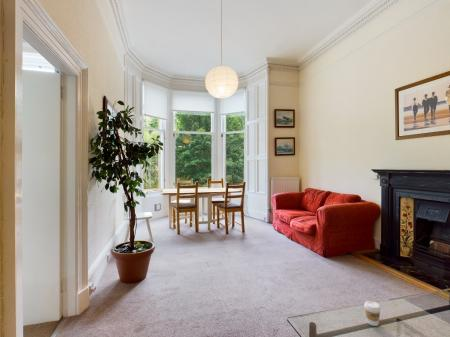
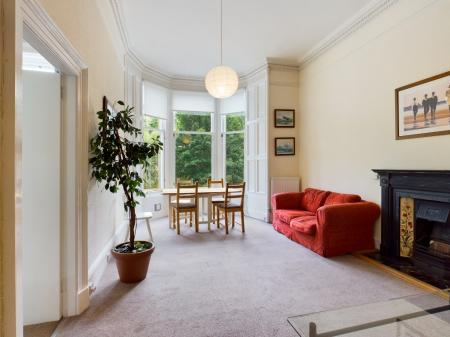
- coffee cup [363,300,382,327]
